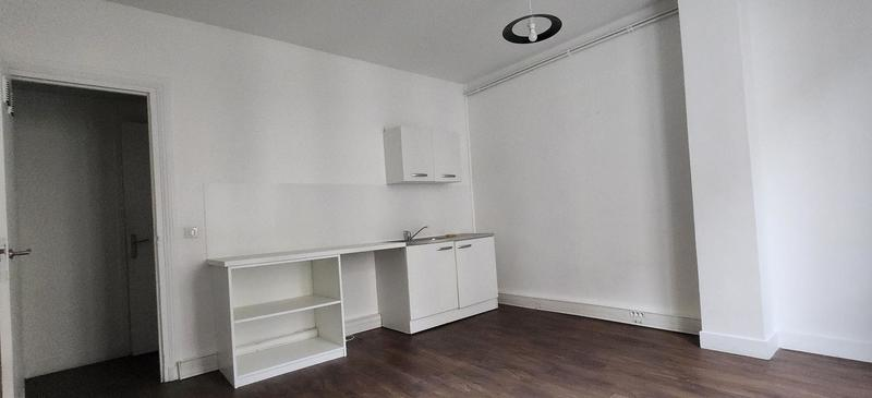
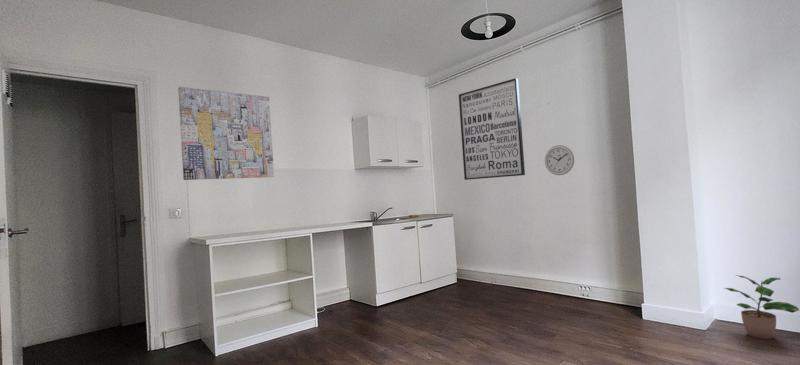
+ wall art [177,86,275,181]
+ wall art [458,77,526,181]
+ potted plant [723,274,800,340]
+ wall clock [544,144,575,176]
